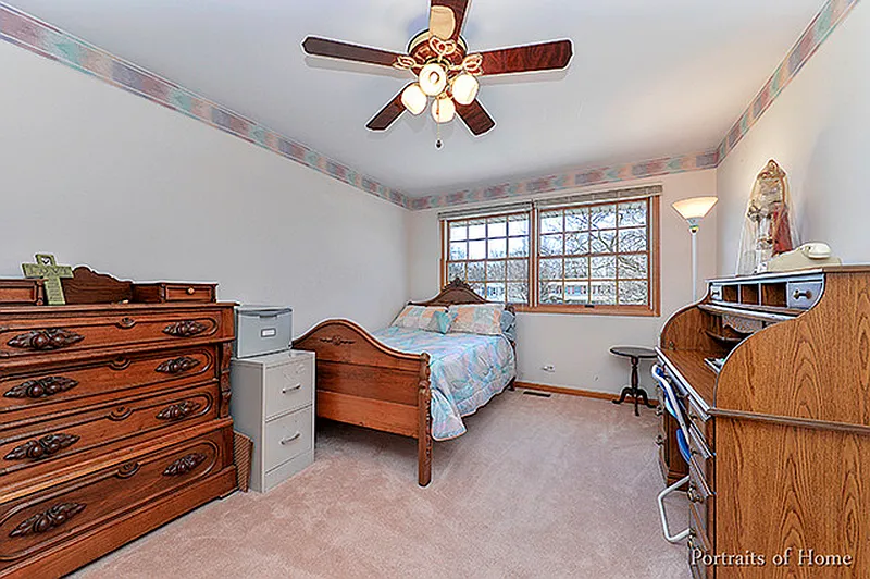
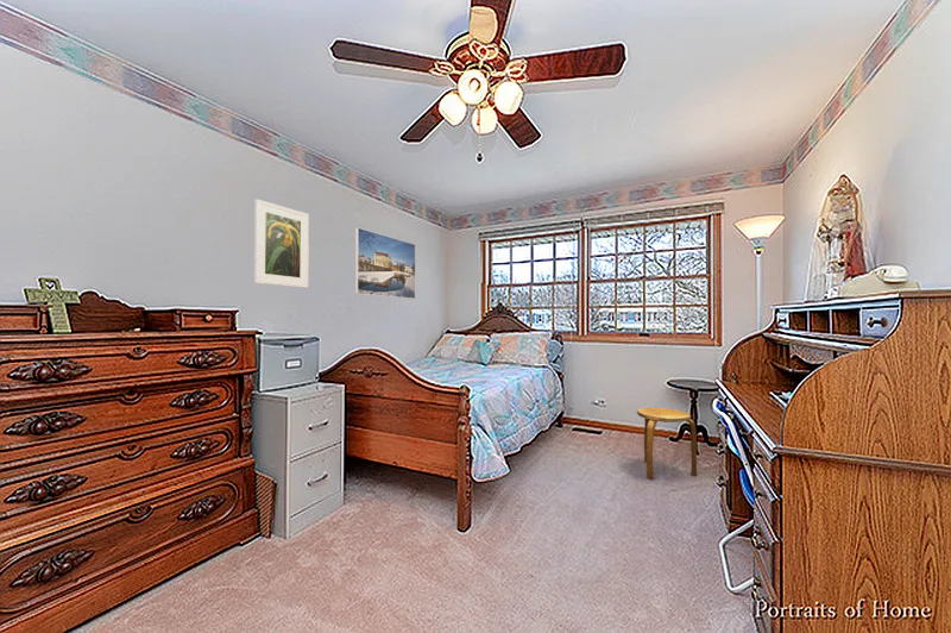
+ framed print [253,198,310,289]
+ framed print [354,226,416,300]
+ stool [636,407,698,480]
